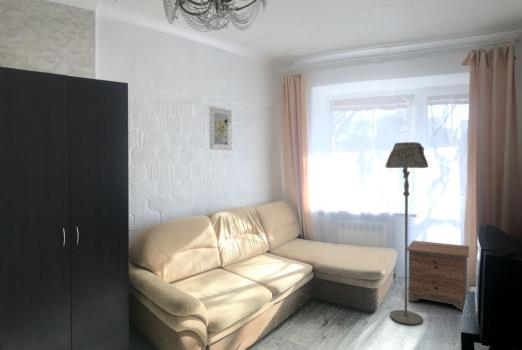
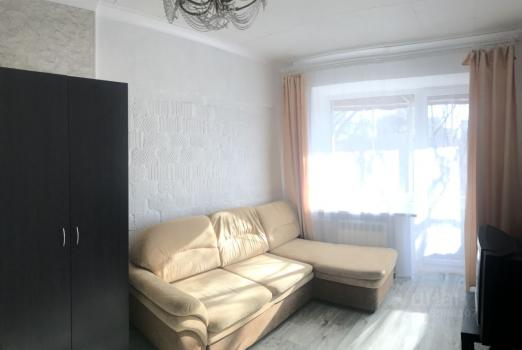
- floor lamp [385,141,429,326]
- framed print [208,106,233,151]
- nightstand [407,240,470,311]
